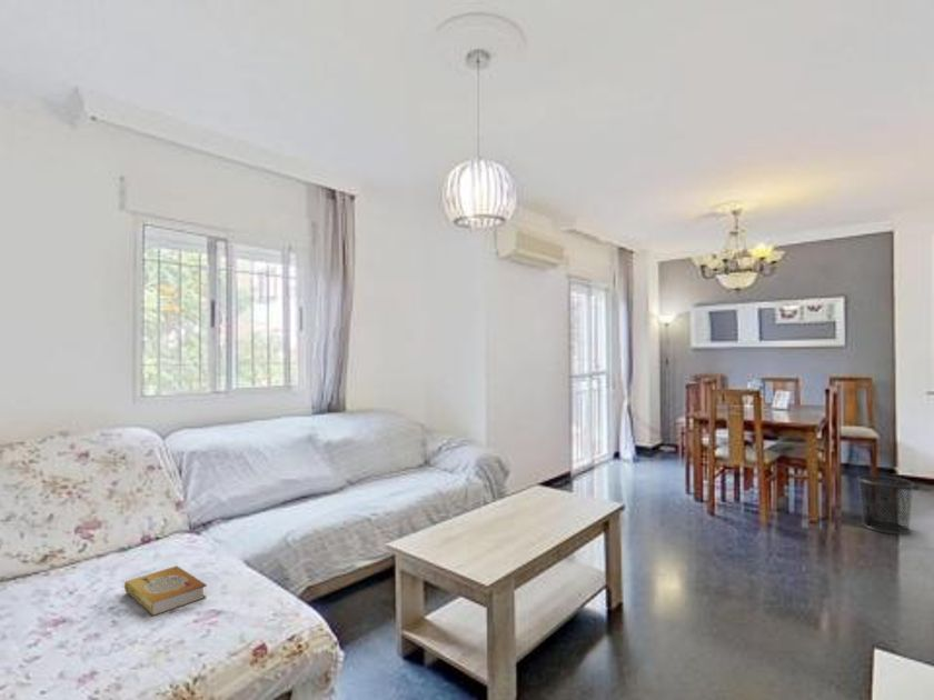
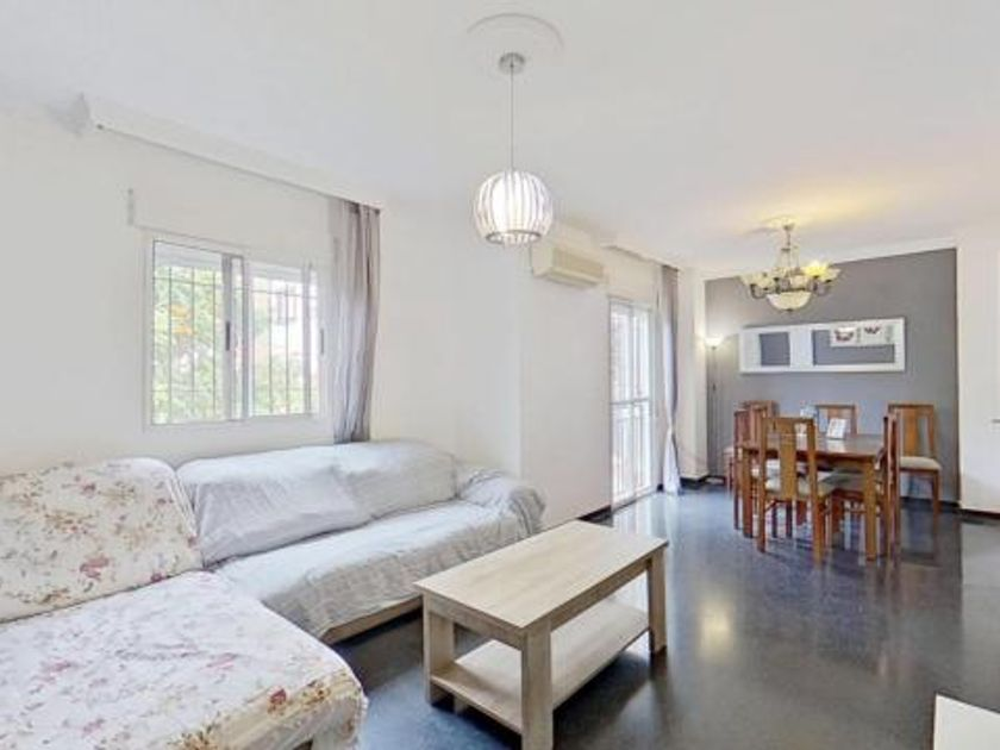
- book [123,564,208,617]
- waste bin [856,474,915,536]
